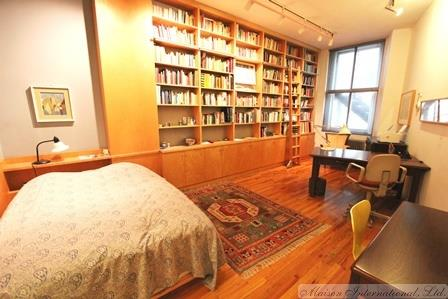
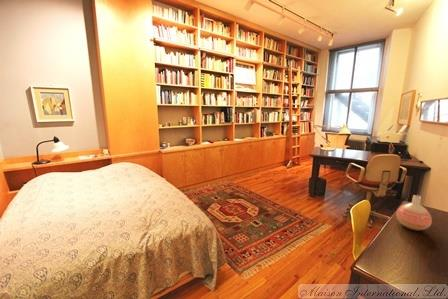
+ vase [395,194,433,231]
